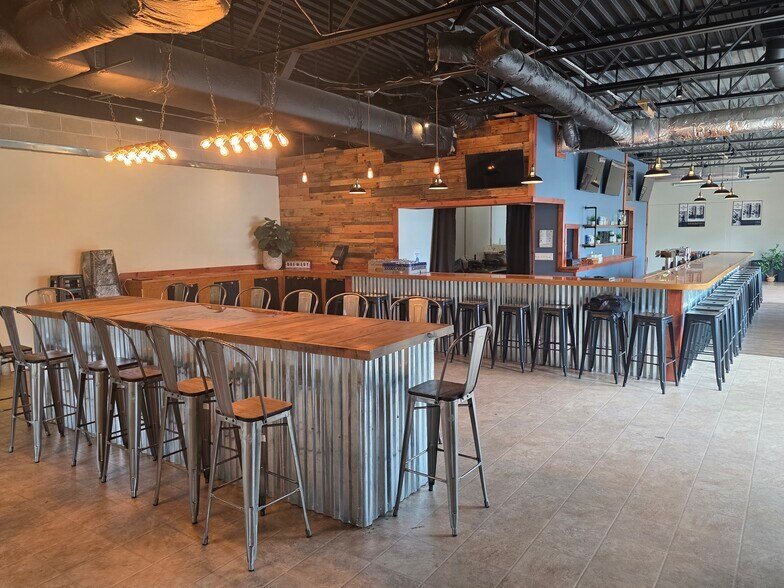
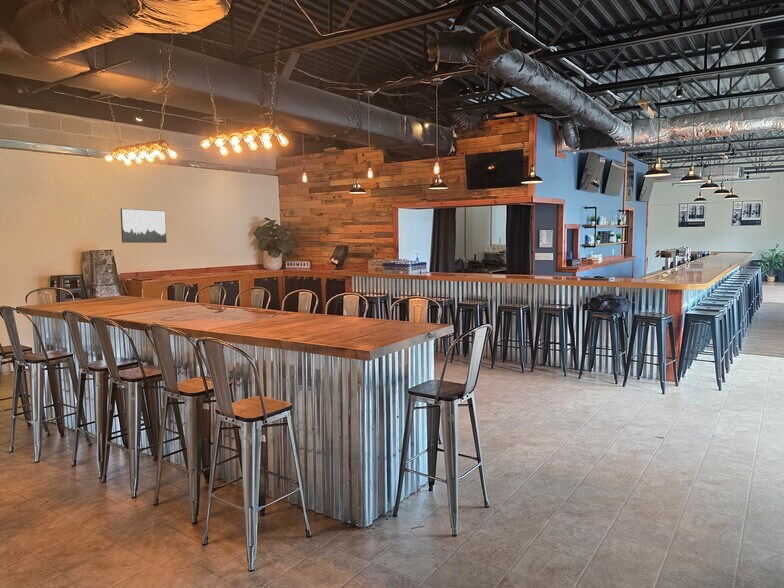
+ wall art [119,208,168,244]
